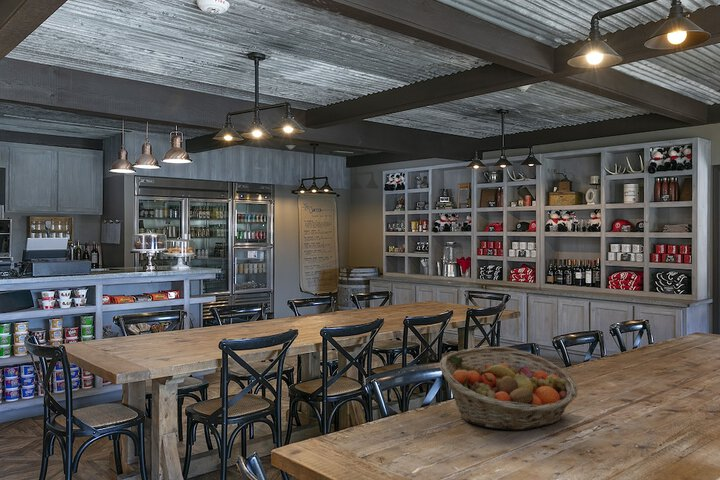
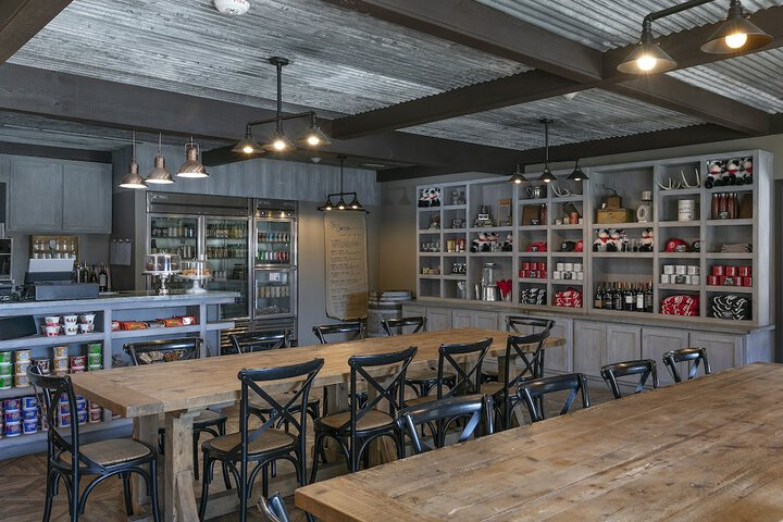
- fruit basket [438,346,579,431]
